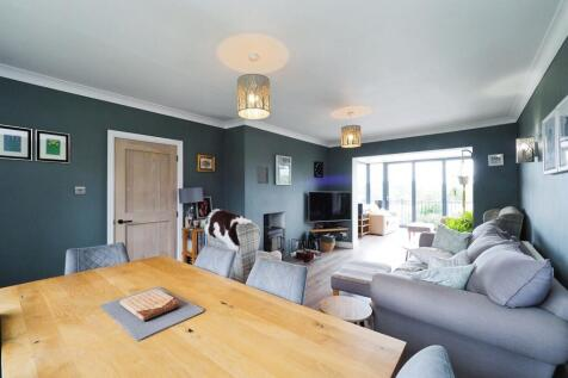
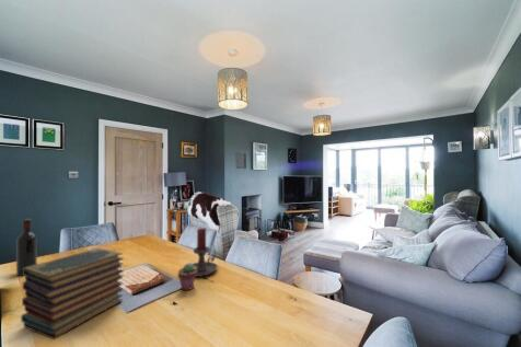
+ candle holder [192,227,219,278]
+ potted succulent [177,262,197,291]
+ wine bottle [15,218,38,277]
+ book stack [20,246,125,340]
